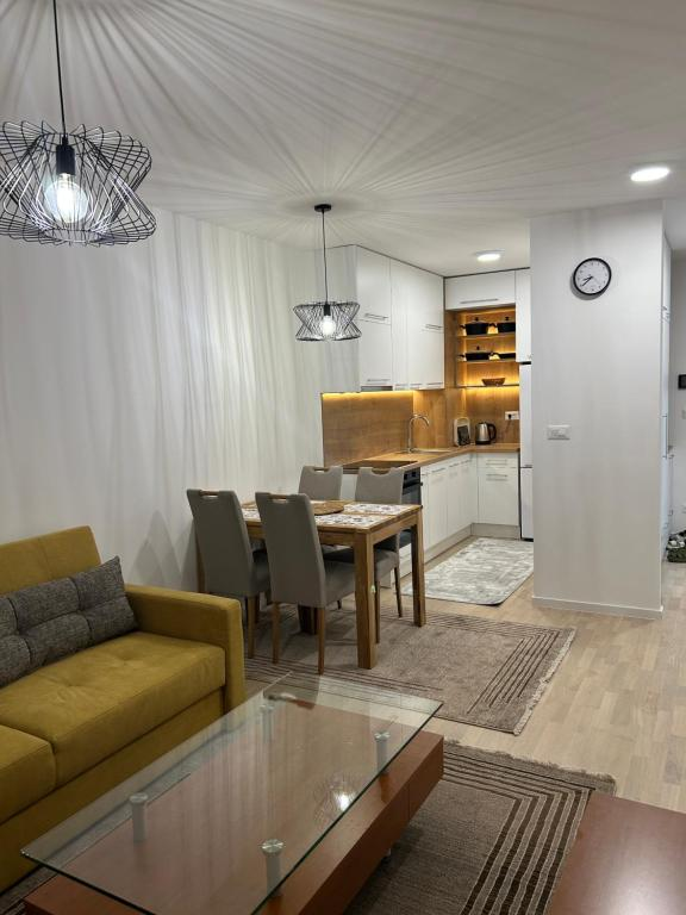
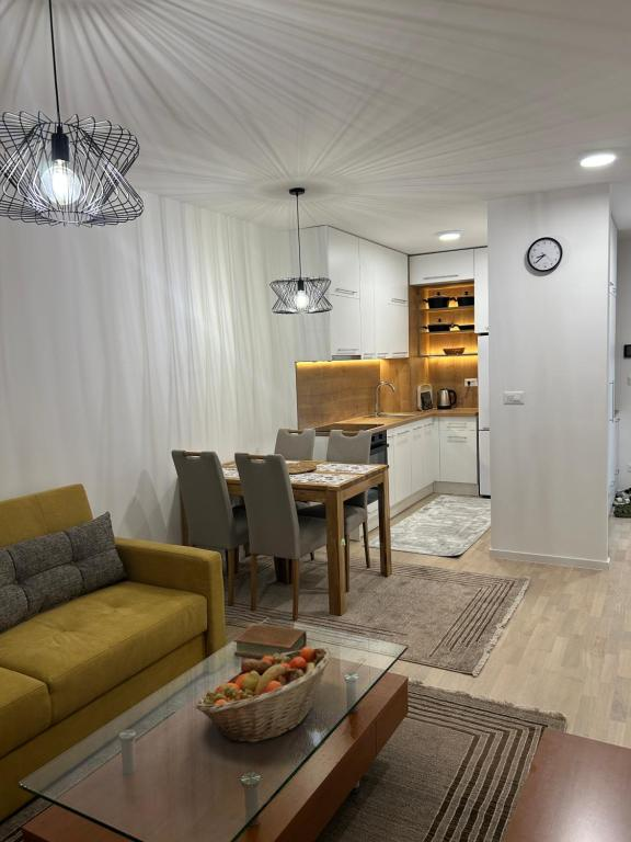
+ fruit basket [195,646,332,743]
+ book [232,623,308,660]
